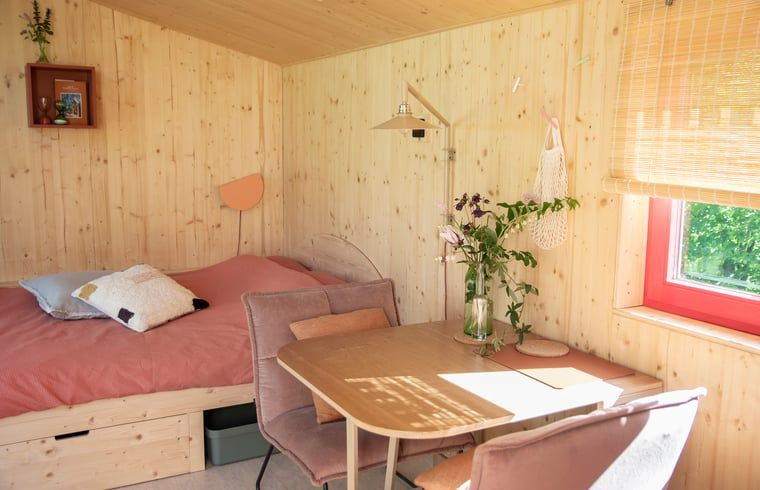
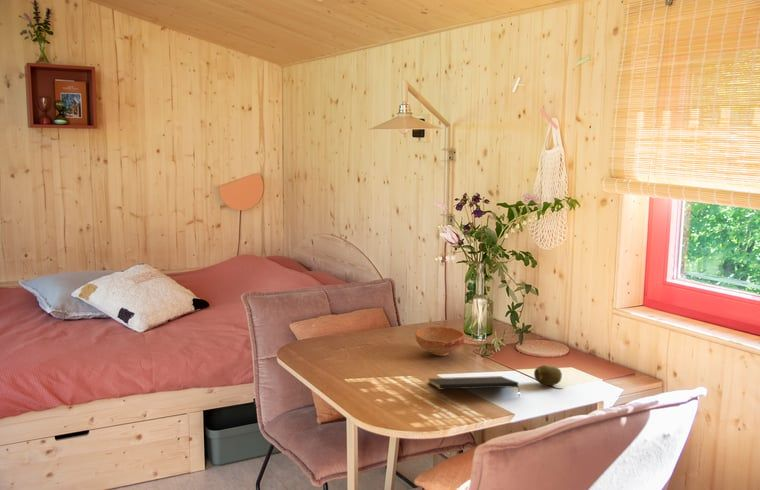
+ fruit [533,364,563,386]
+ bowl [414,325,466,357]
+ notepad [427,375,521,398]
